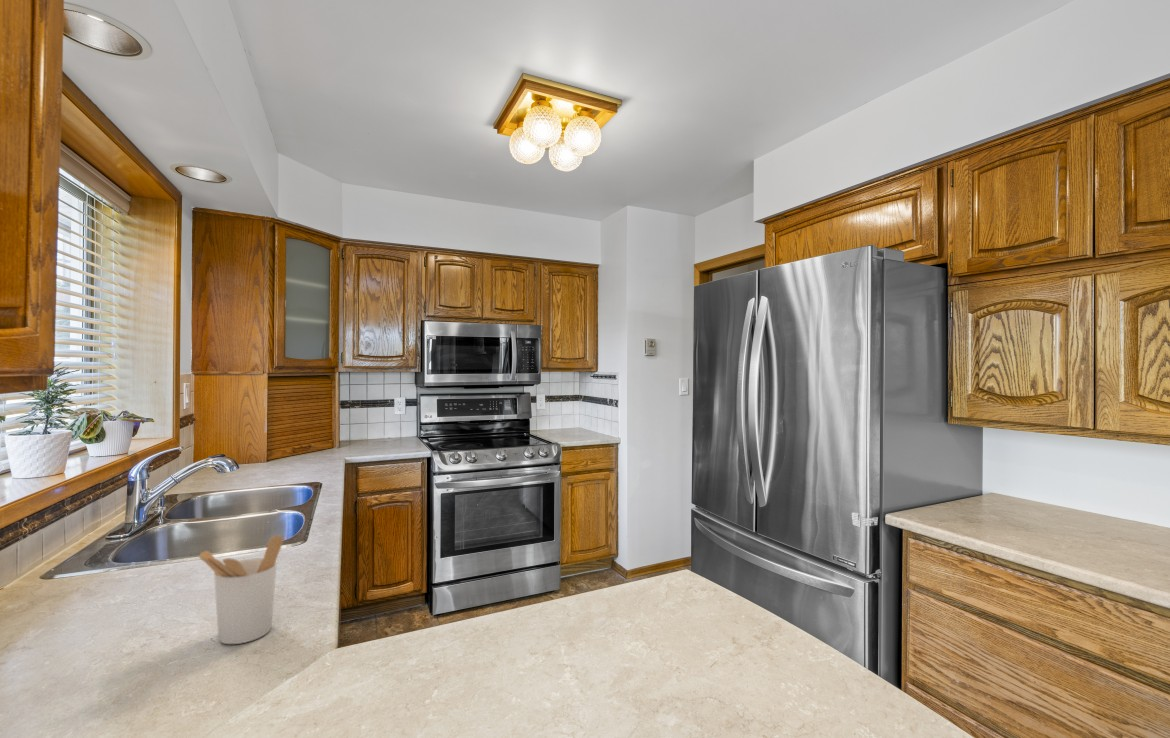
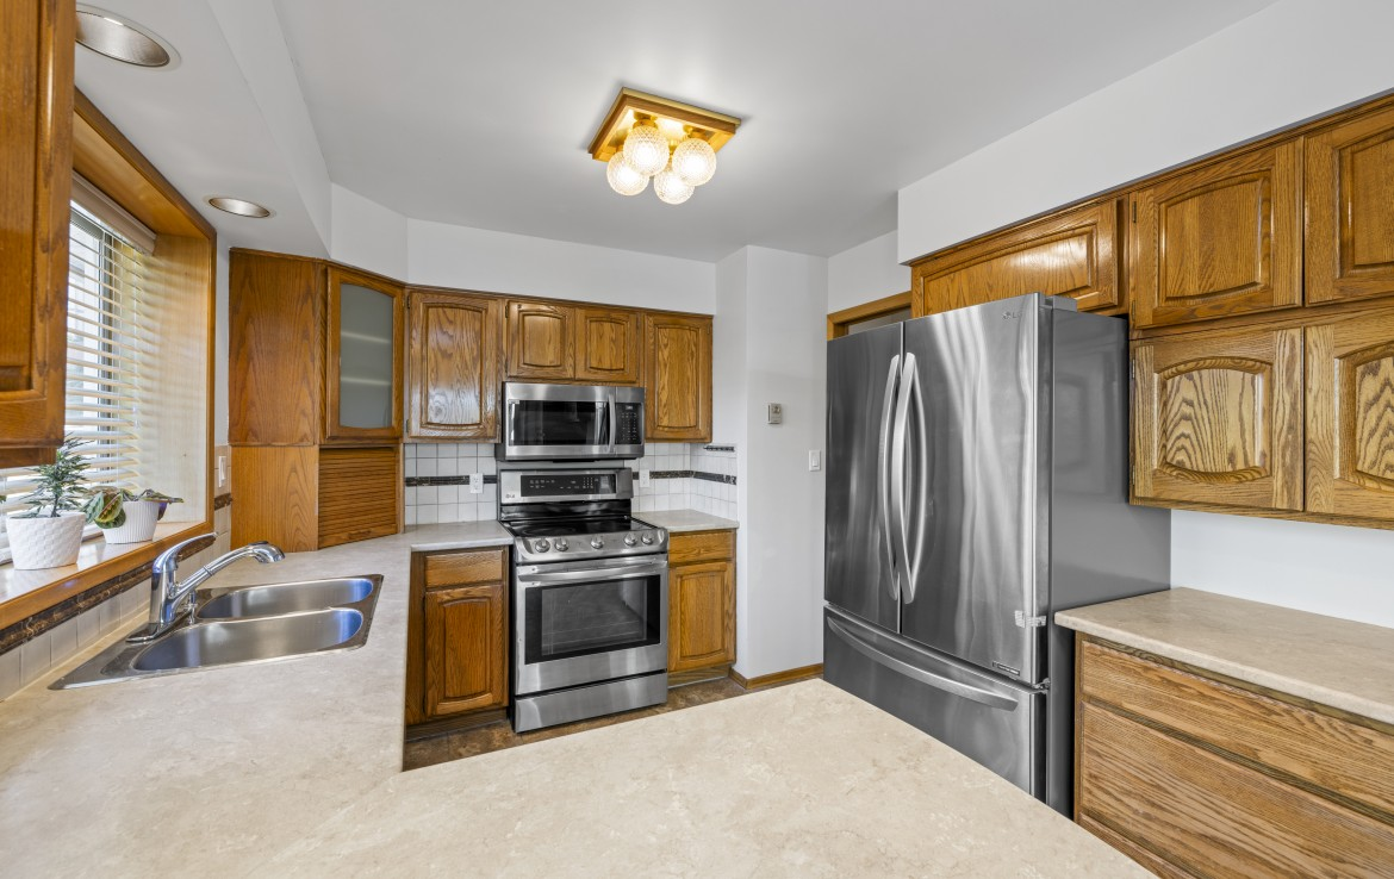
- utensil holder [198,535,284,645]
